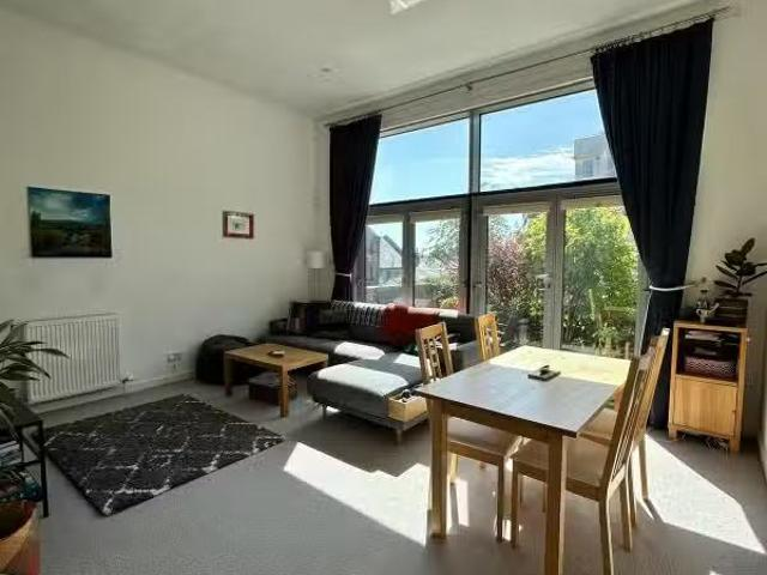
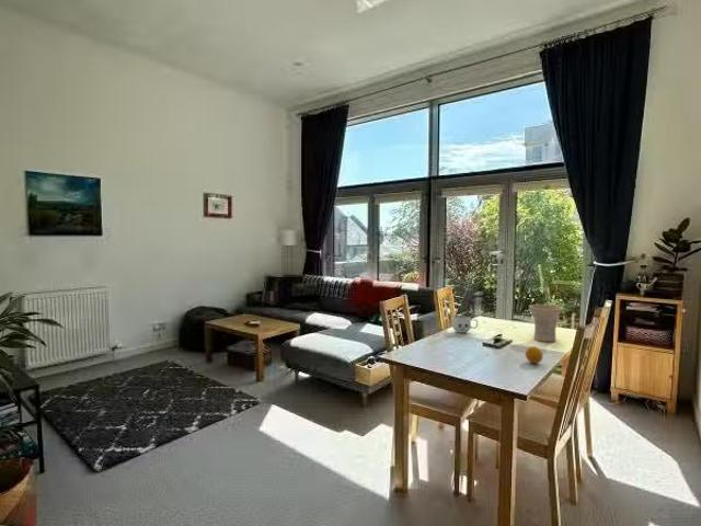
+ mug [451,315,479,334]
+ vase [528,304,564,343]
+ fruit [525,345,544,365]
